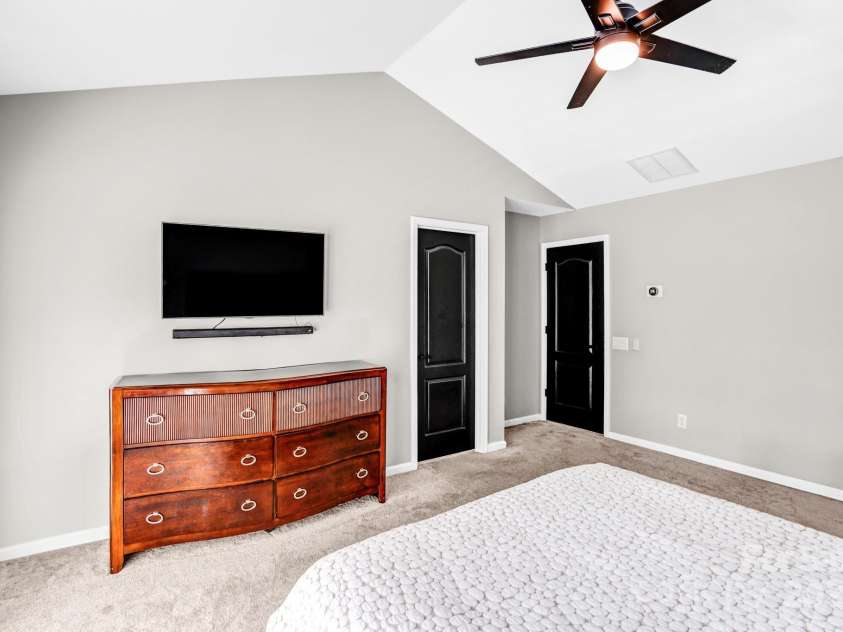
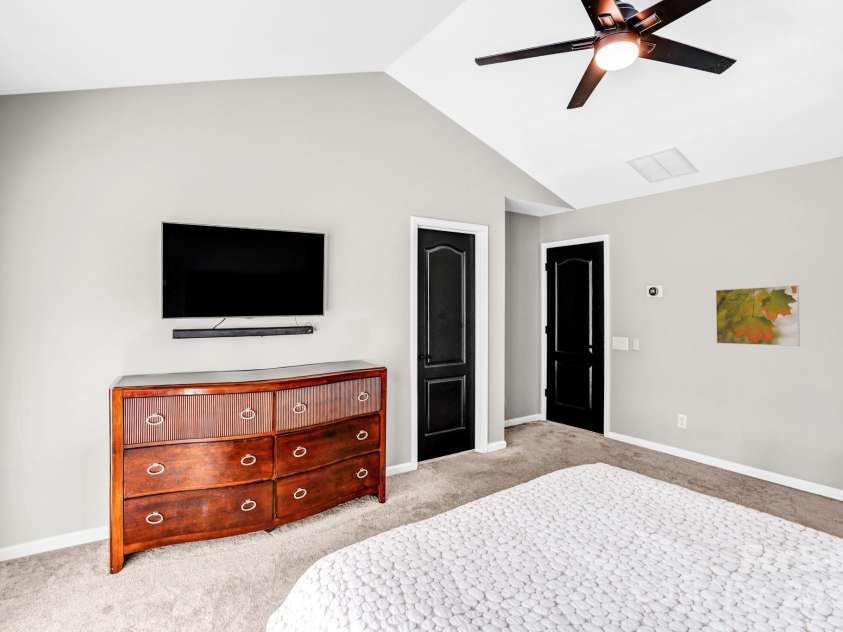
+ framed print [715,284,801,347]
